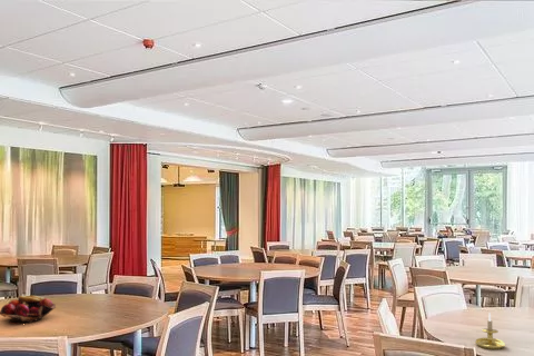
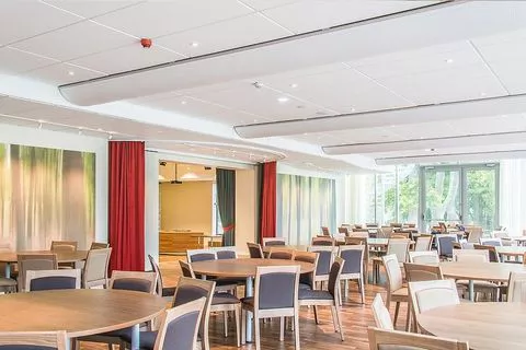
- candle holder [474,312,506,350]
- fruit basket [0,295,57,325]
